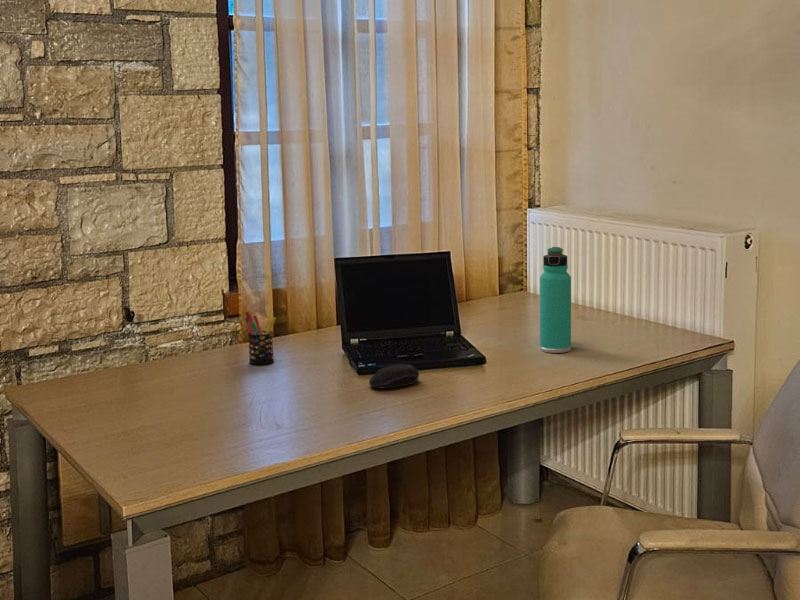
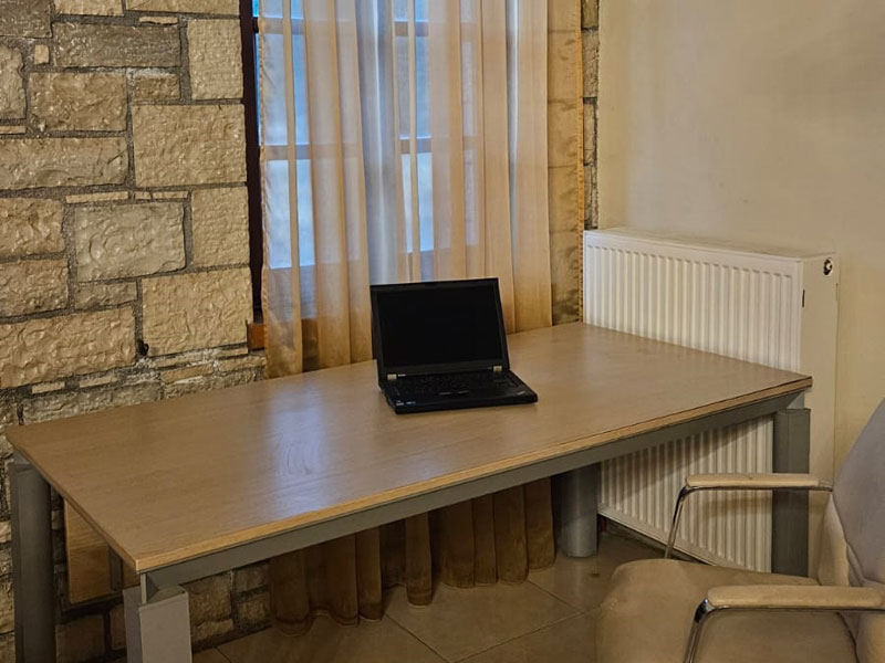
- computer mouse [368,363,420,389]
- thermos bottle [539,246,572,354]
- pen holder [244,310,277,365]
